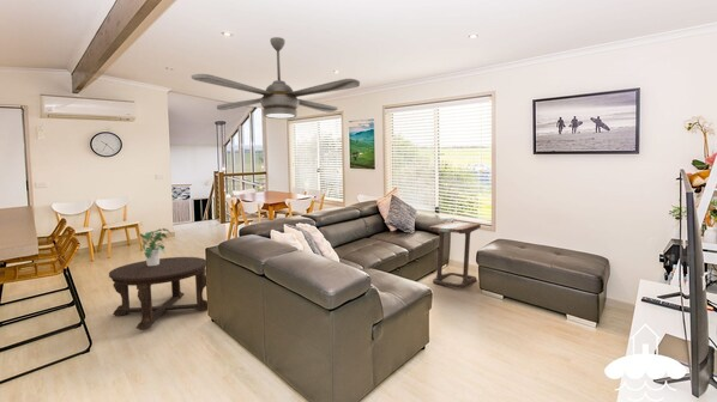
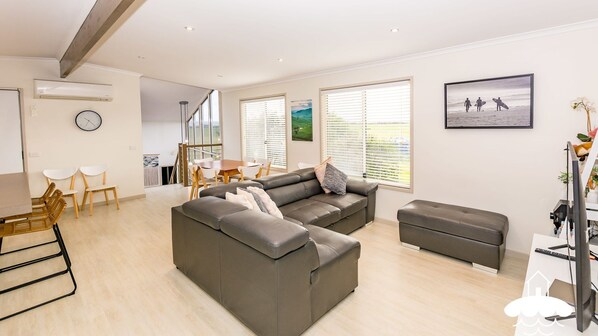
- side table [428,221,482,288]
- coffee table [108,256,209,331]
- potted plant [139,227,173,266]
- ceiling fan [191,36,361,120]
